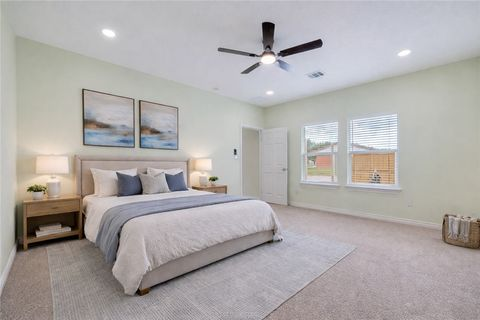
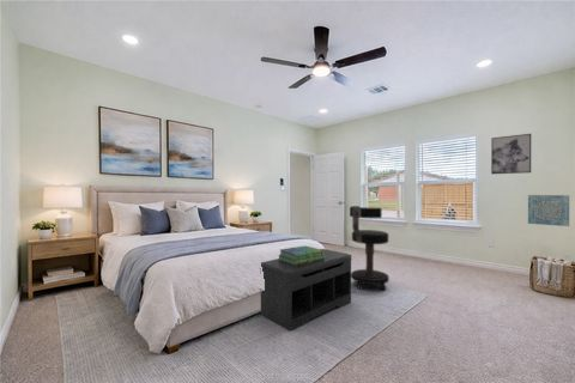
+ wall art [527,194,570,227]
+ stack of books [277,244,325,266]
+ wall art [490,133,532,175]
+ office chair [349,205,391,291]
+ bench [260,248,352,333]
